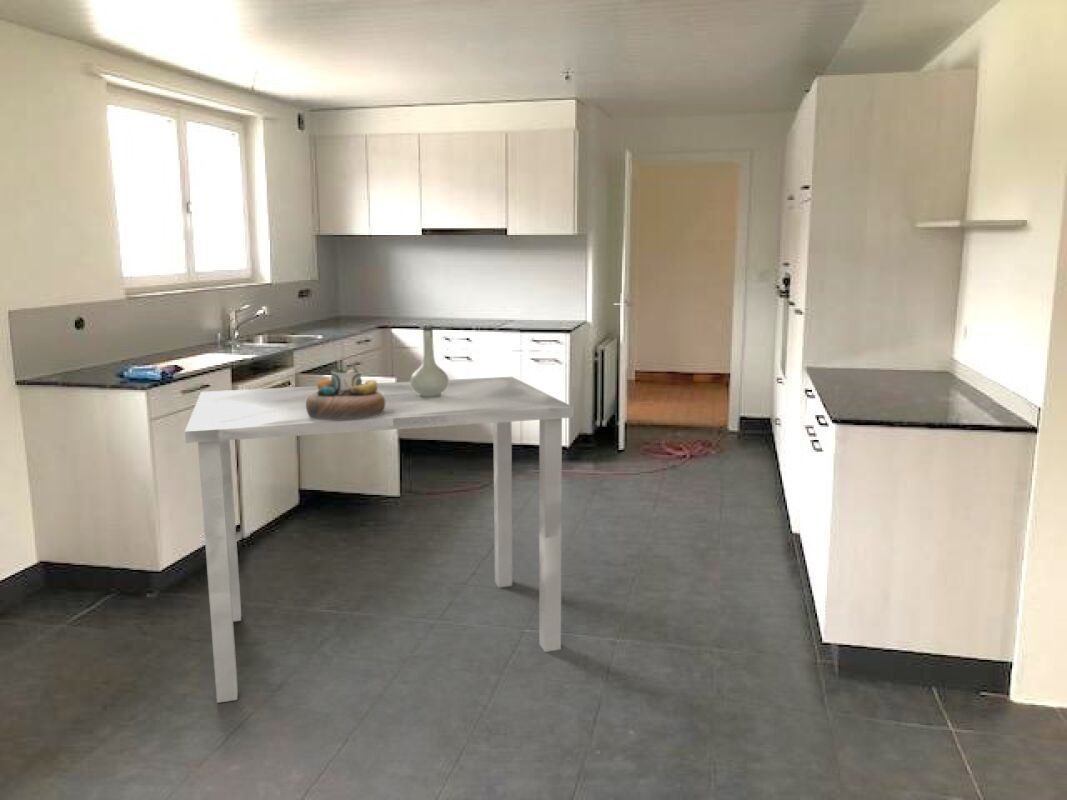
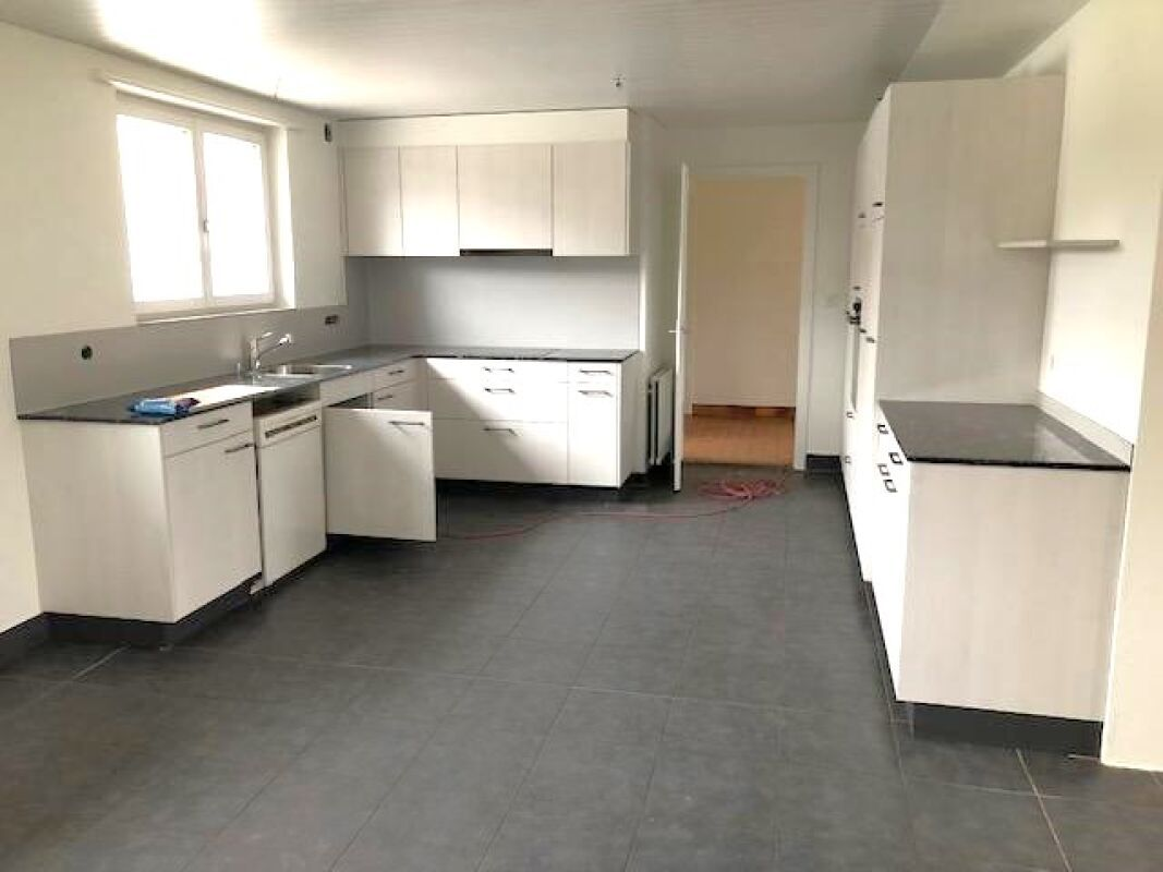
- dining table [184,376,575,704]
- vase [409,325,450,398]
- decorative bowl [306,365,385,420]
